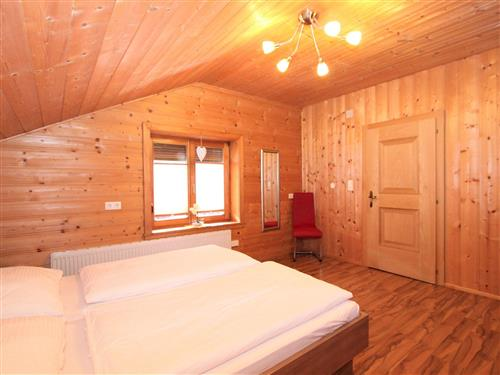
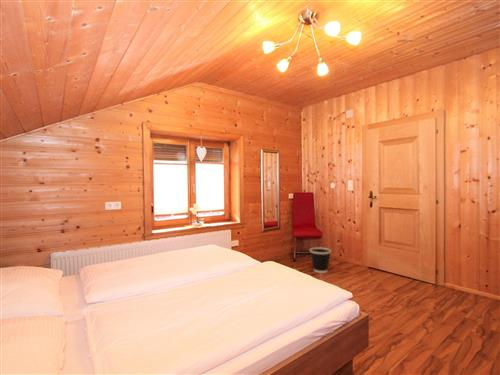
+ wastebasket [309,246,332,274]
